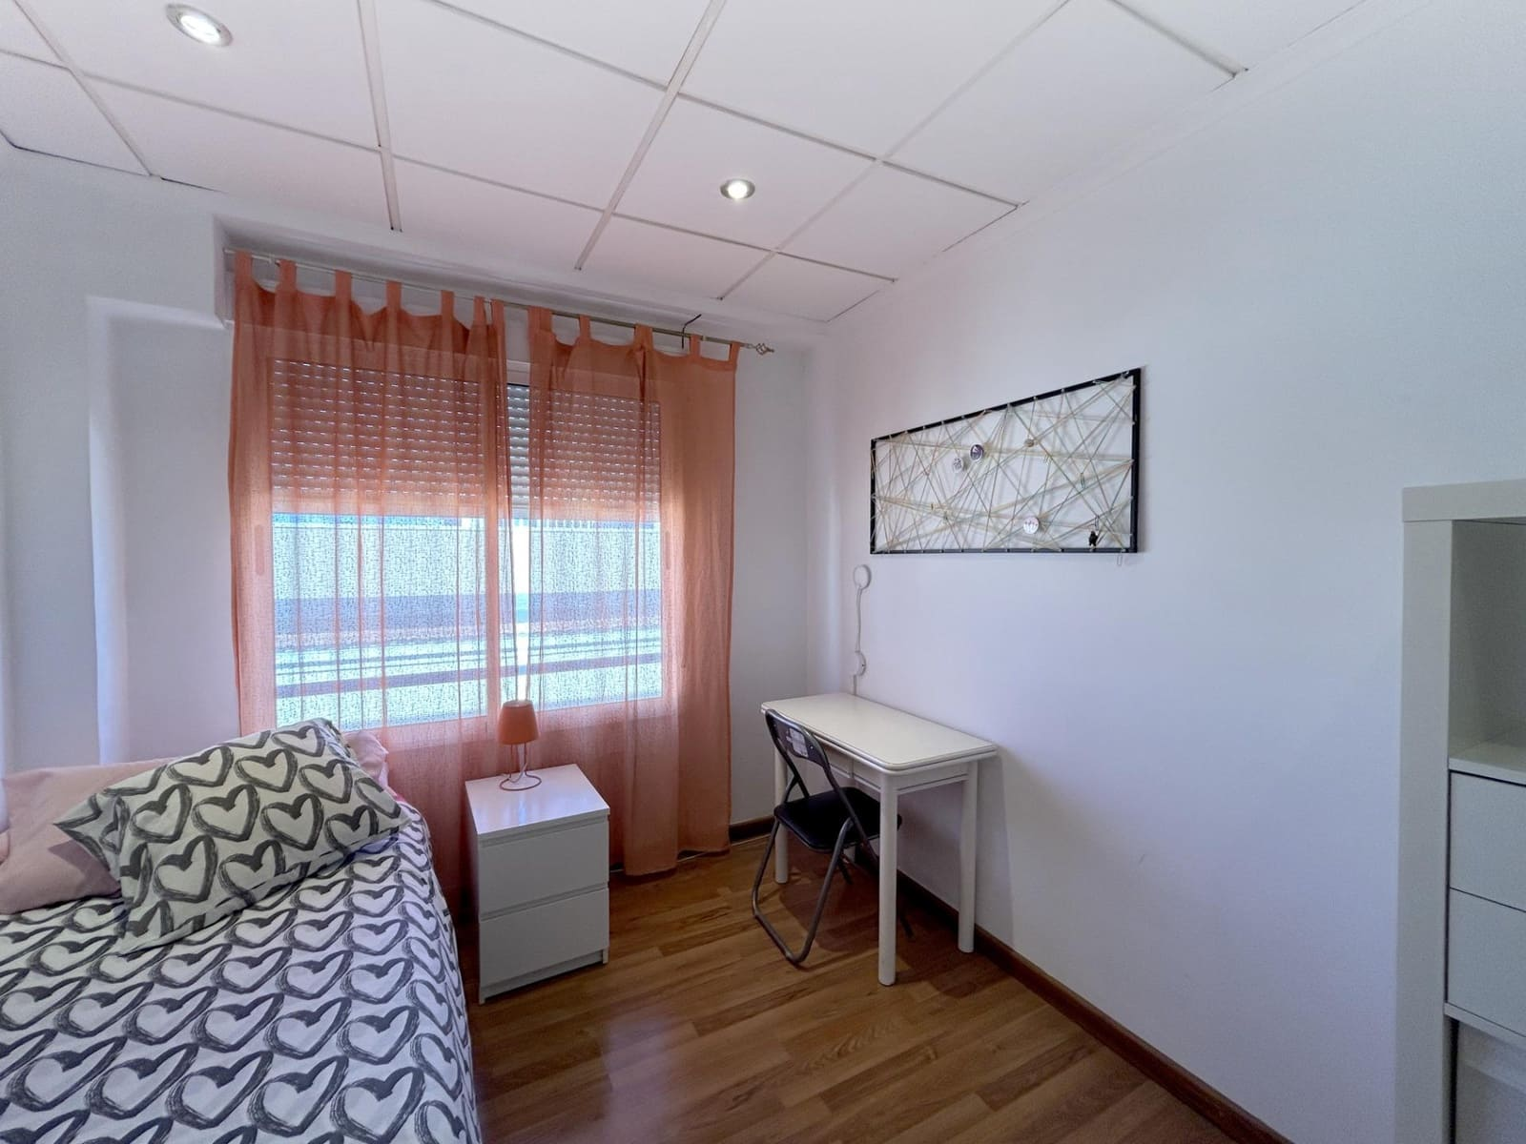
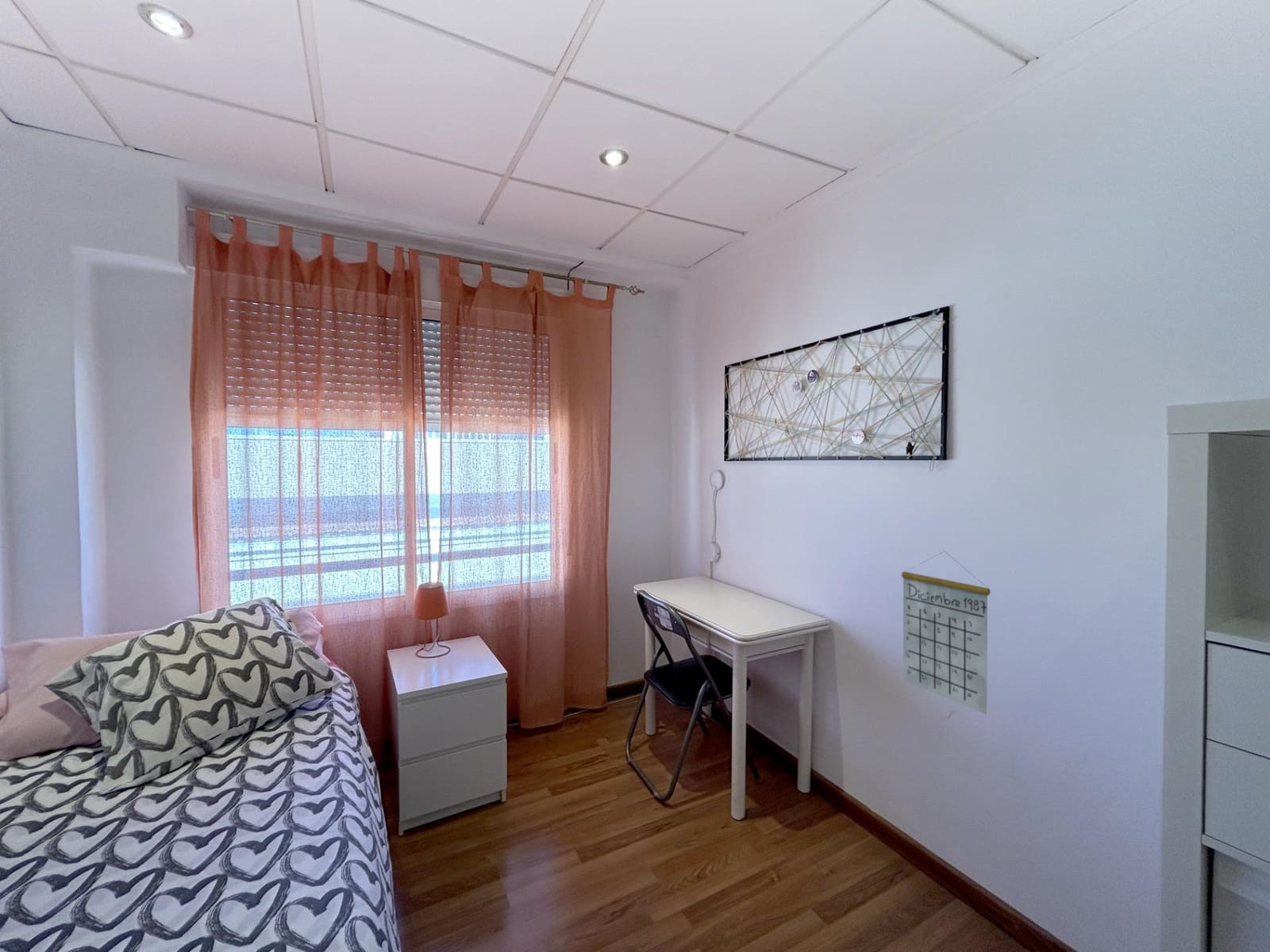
+ calendar [901,551,991,716]
